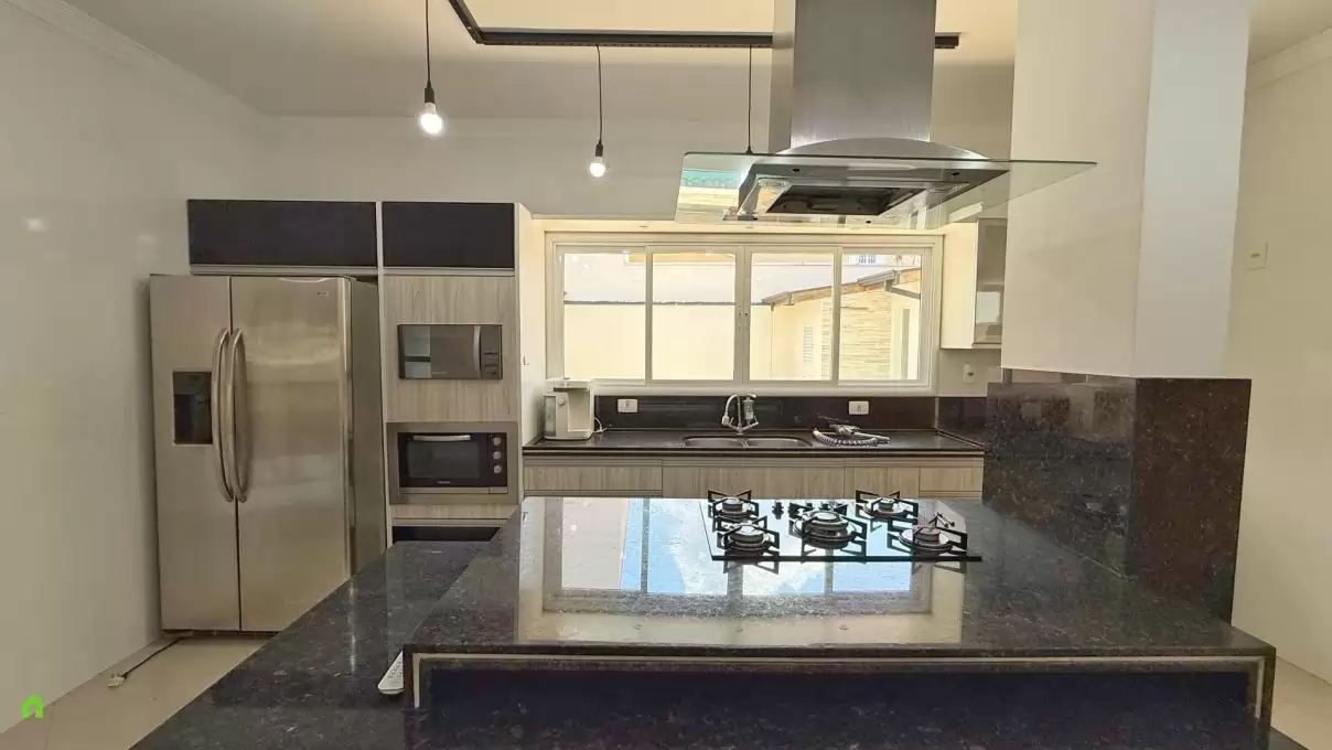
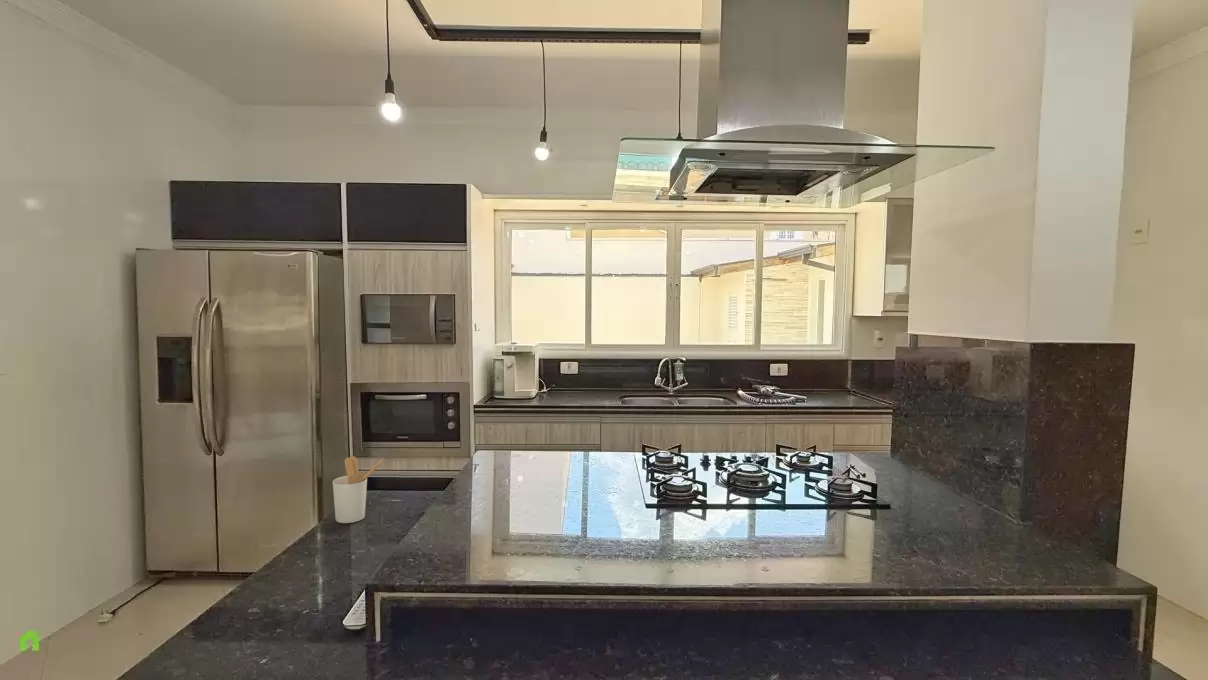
+ utensil holder [332,455,384,524]
